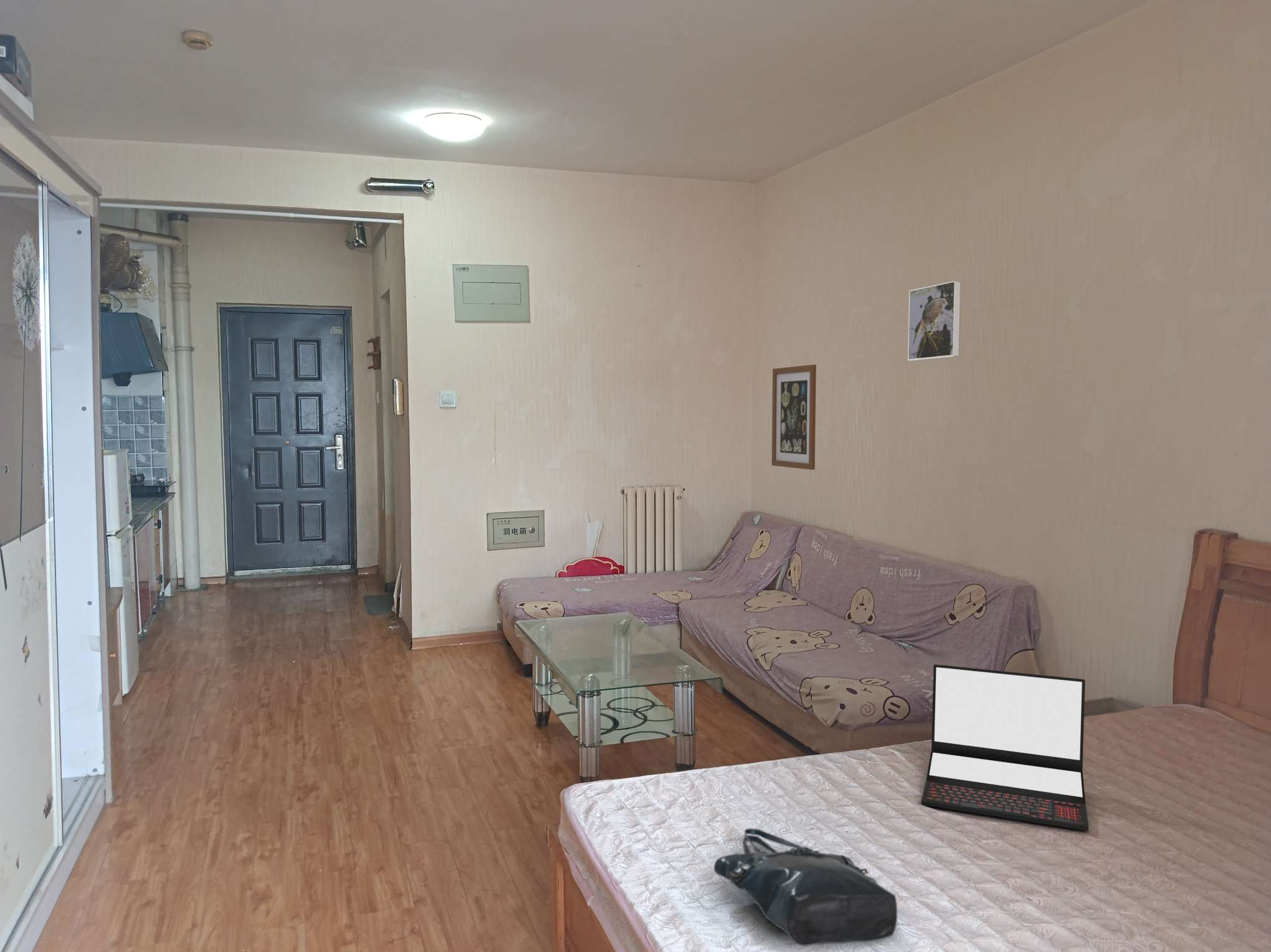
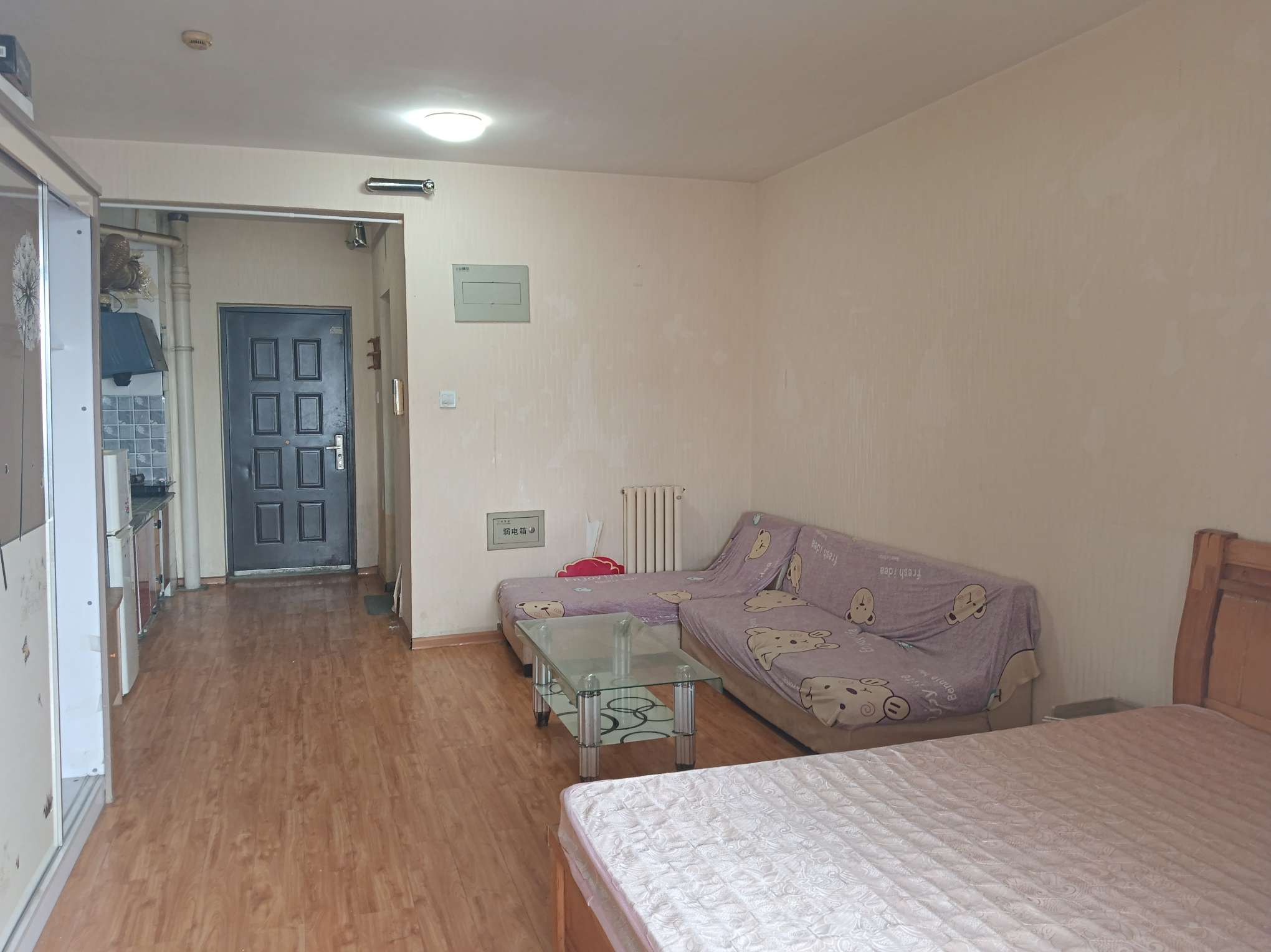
- tote bag [713,828,898,946]
- laptop [921,664,1089,831]
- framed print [907,280,962,361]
- wall art [771,364,817,470]
